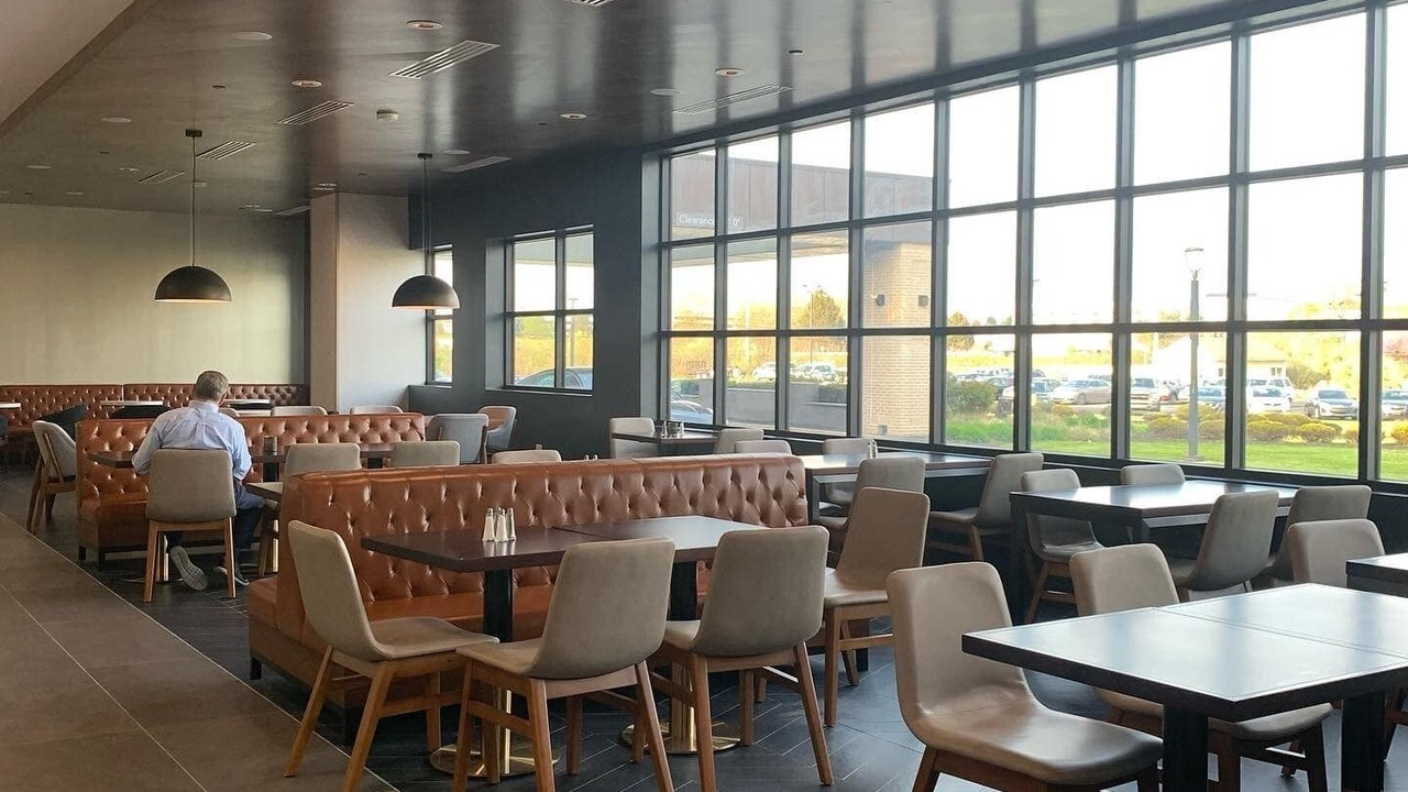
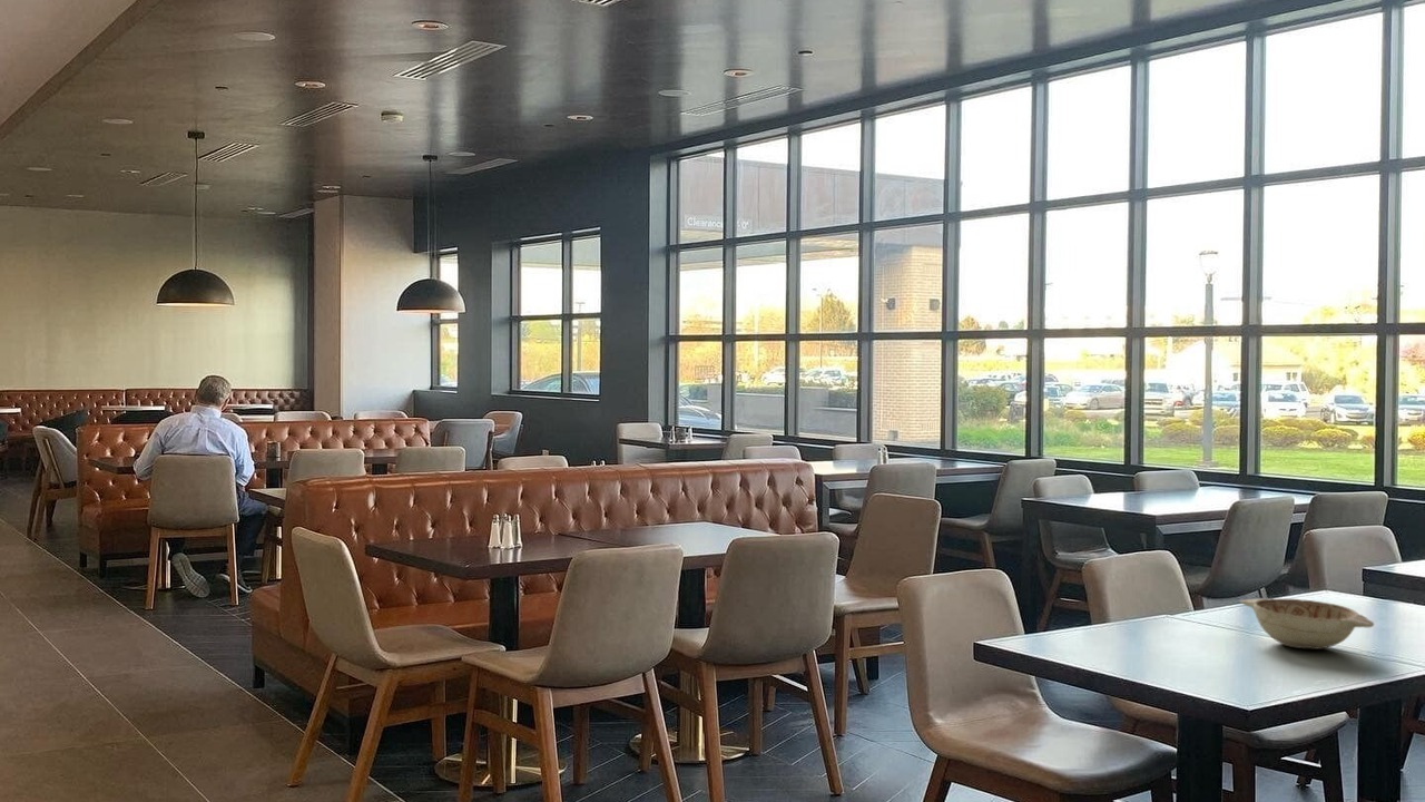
+ decorative bowl [1238,597,1375,651]
